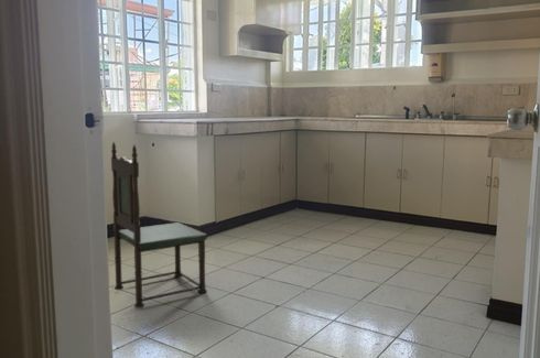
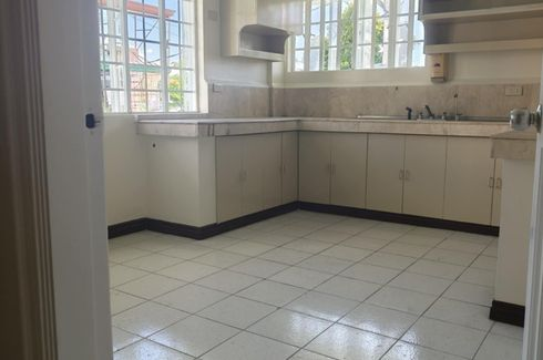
- dining chair [110,141,208,308]
